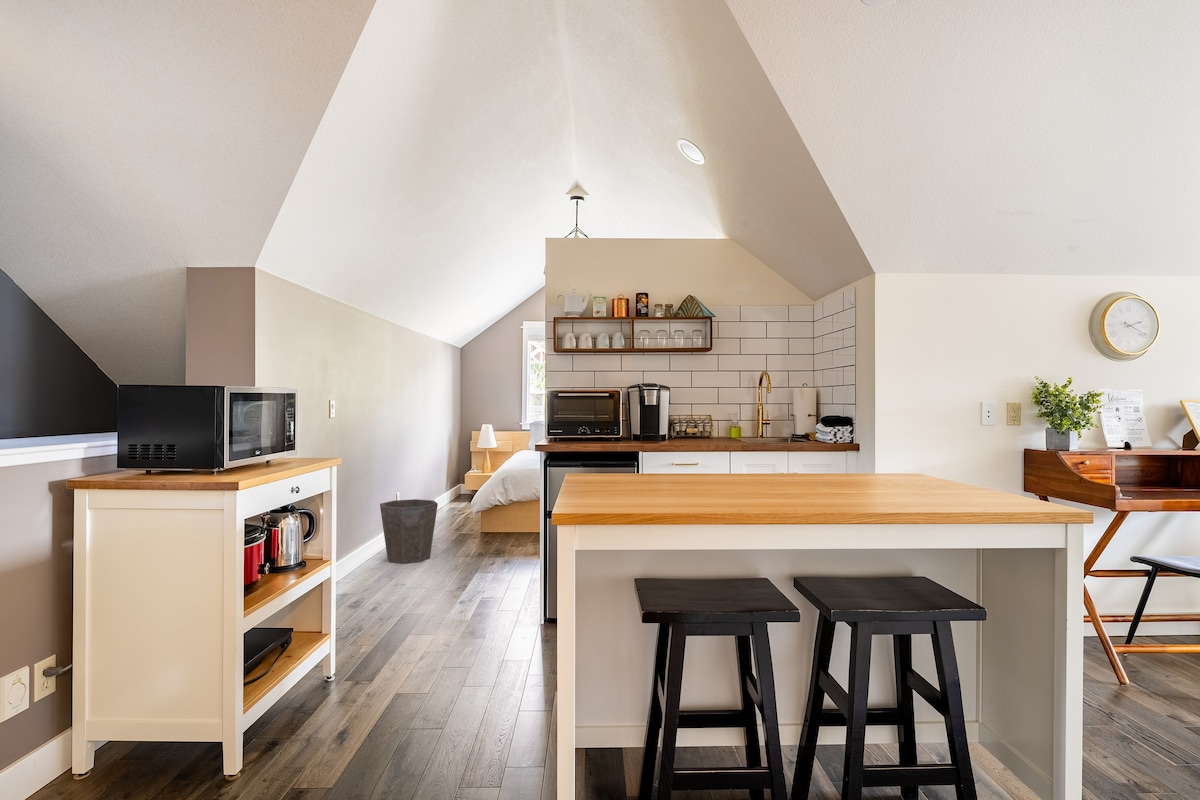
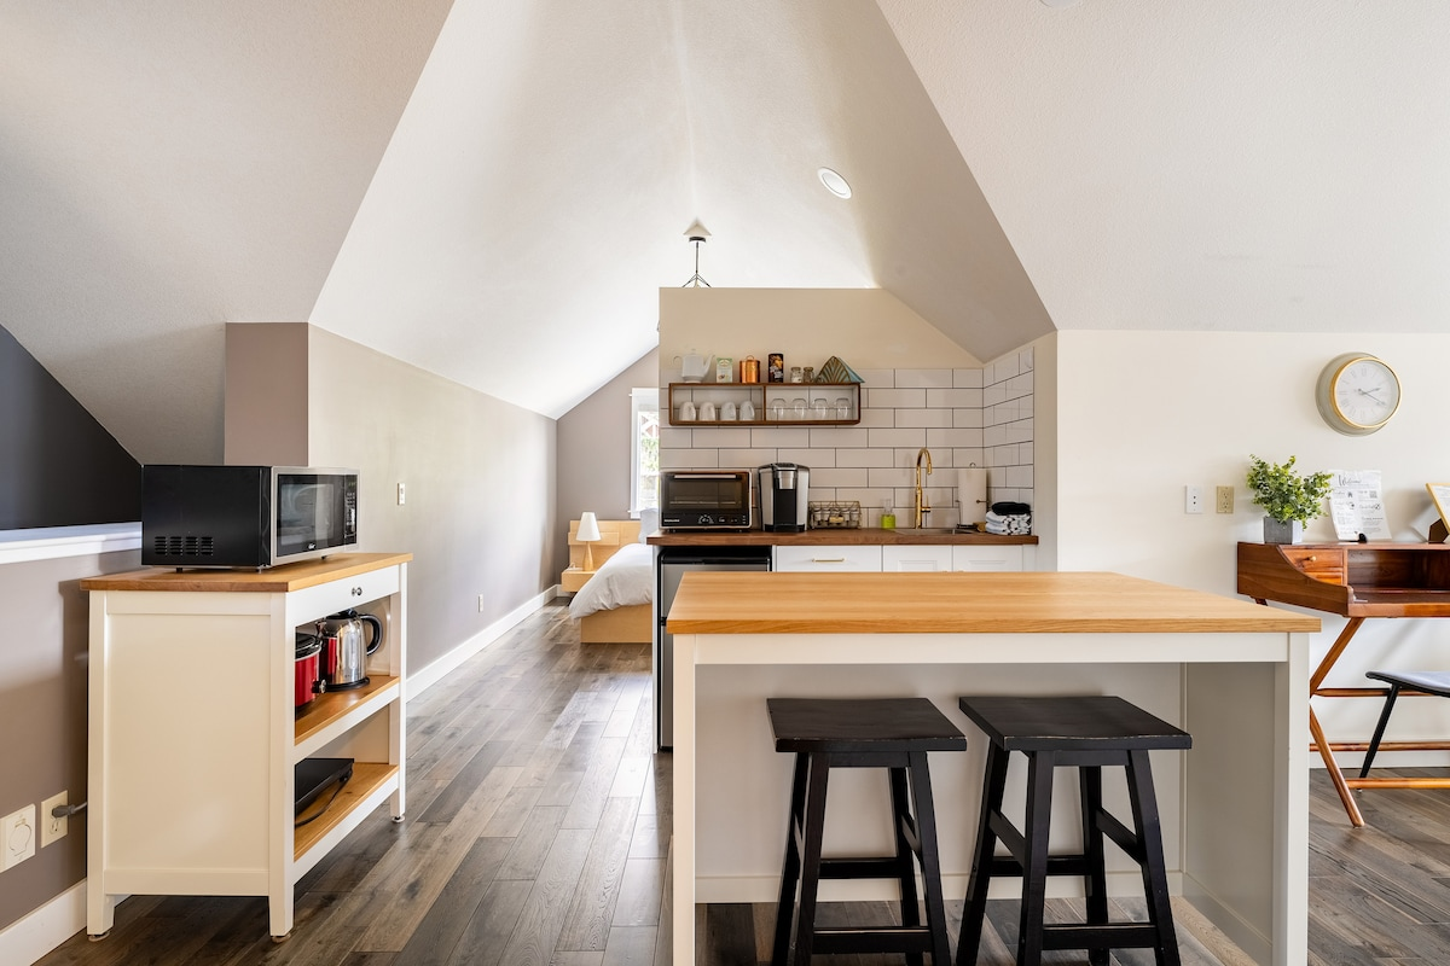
- waste bin [379,498,439,564]
